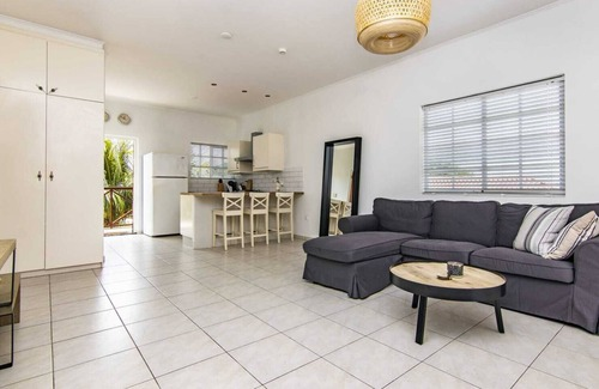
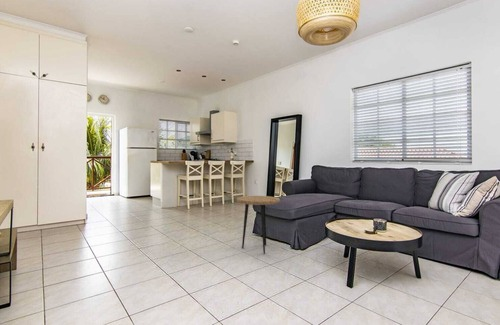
+ side table [236,195,281,255]
